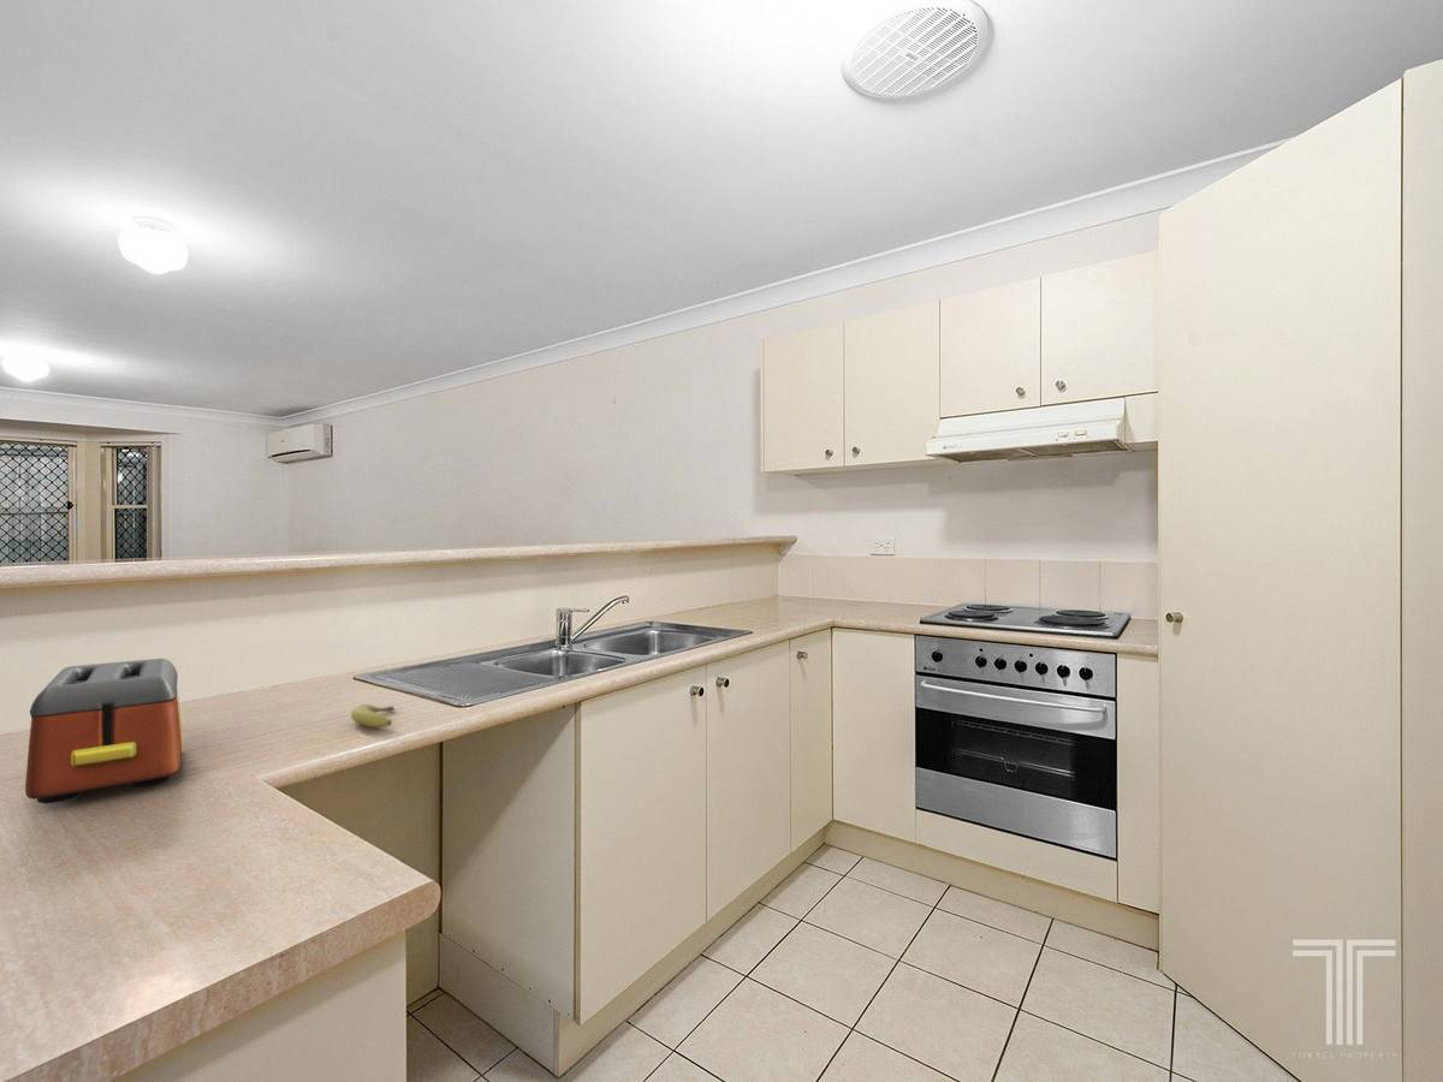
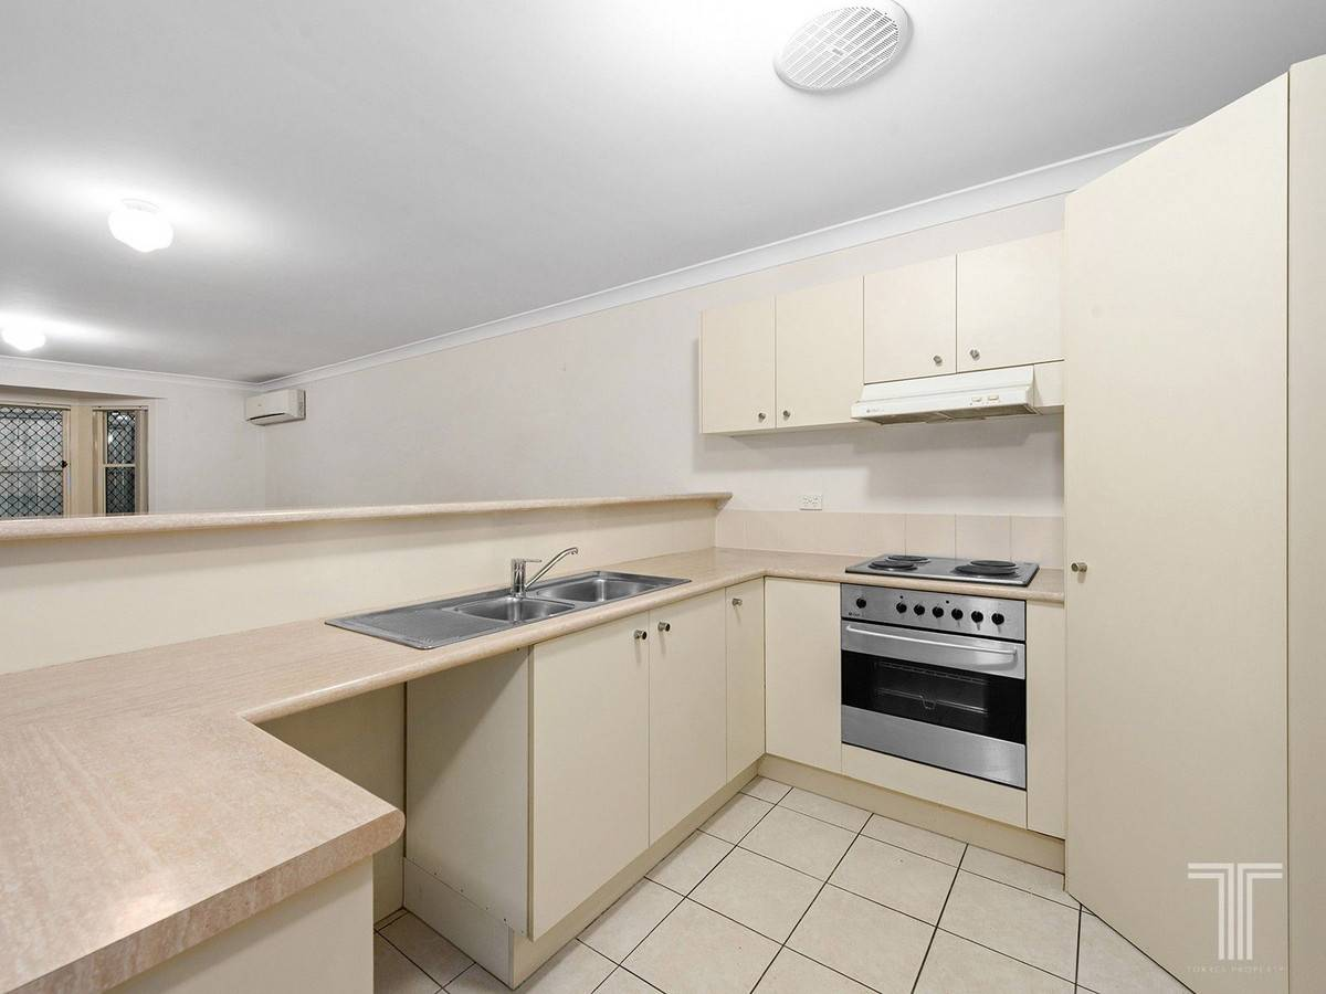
- toaster [24,658,184,804]
- fruit [350,703,396,729]
